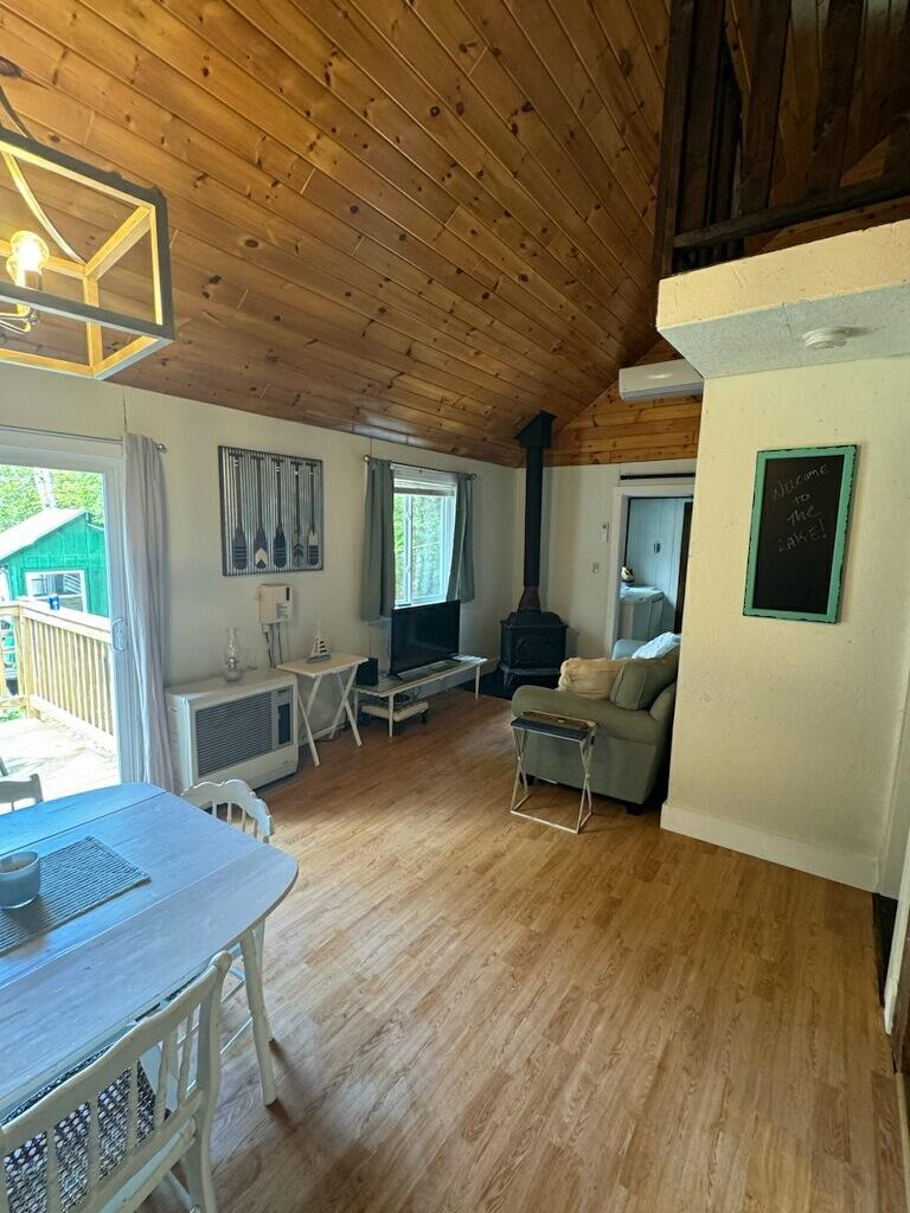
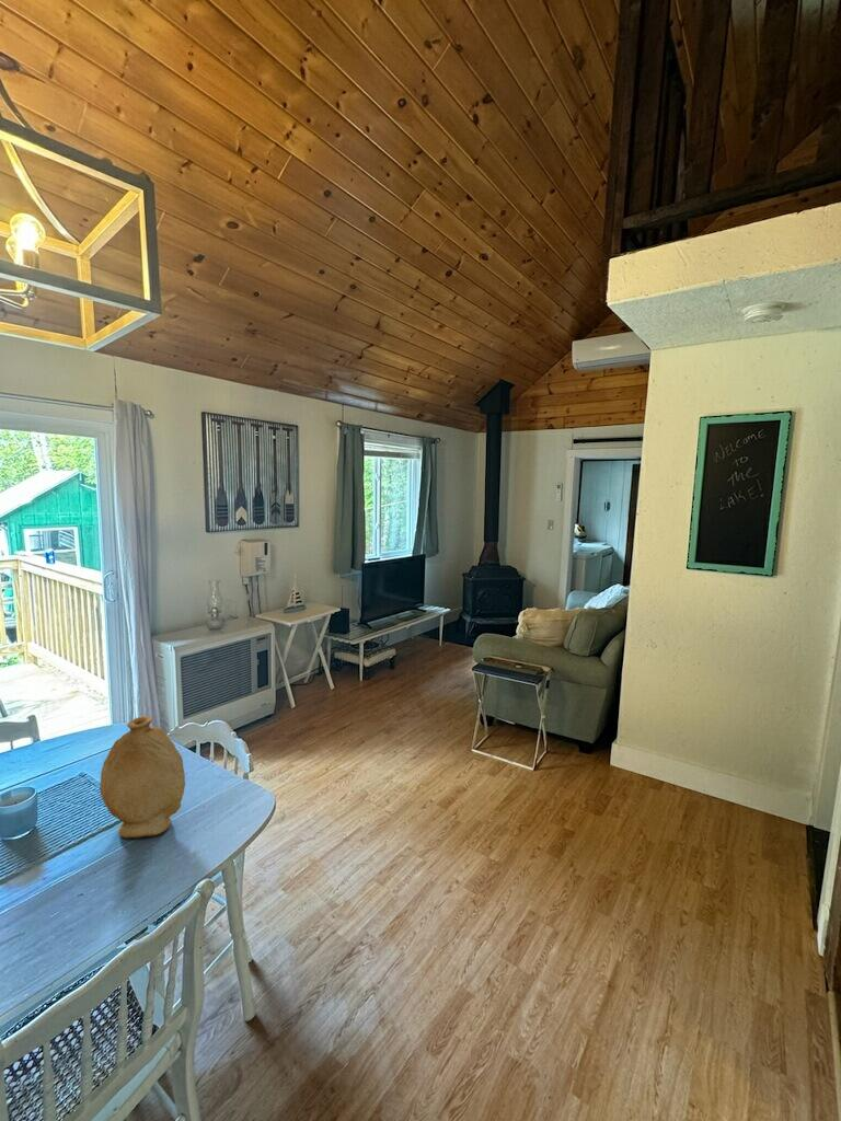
+ vase [99,715,186,839]
